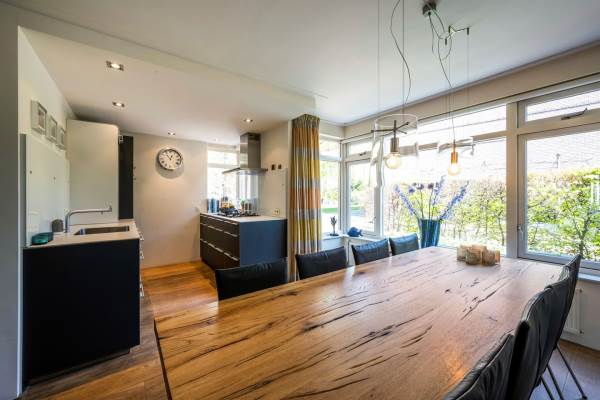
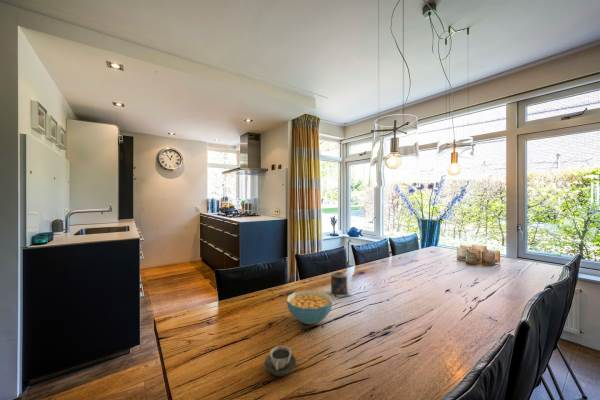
+ candle [330,271,353,298]
+ cup [263,345,297,377]
+ cereal bowl [286,289,333,325]
